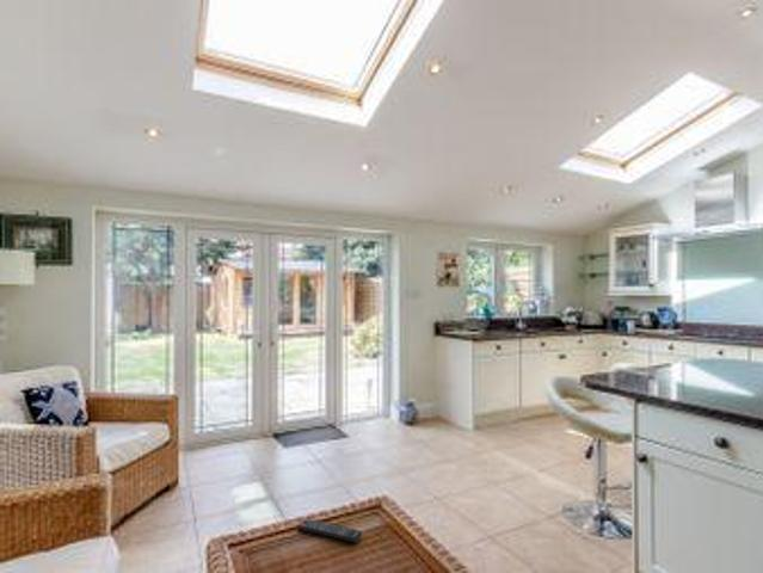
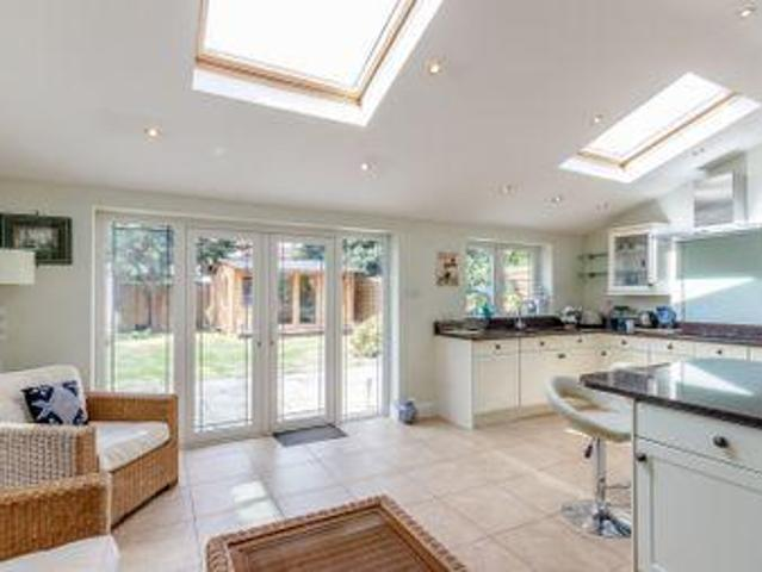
- remote control [296,518,363,544]
